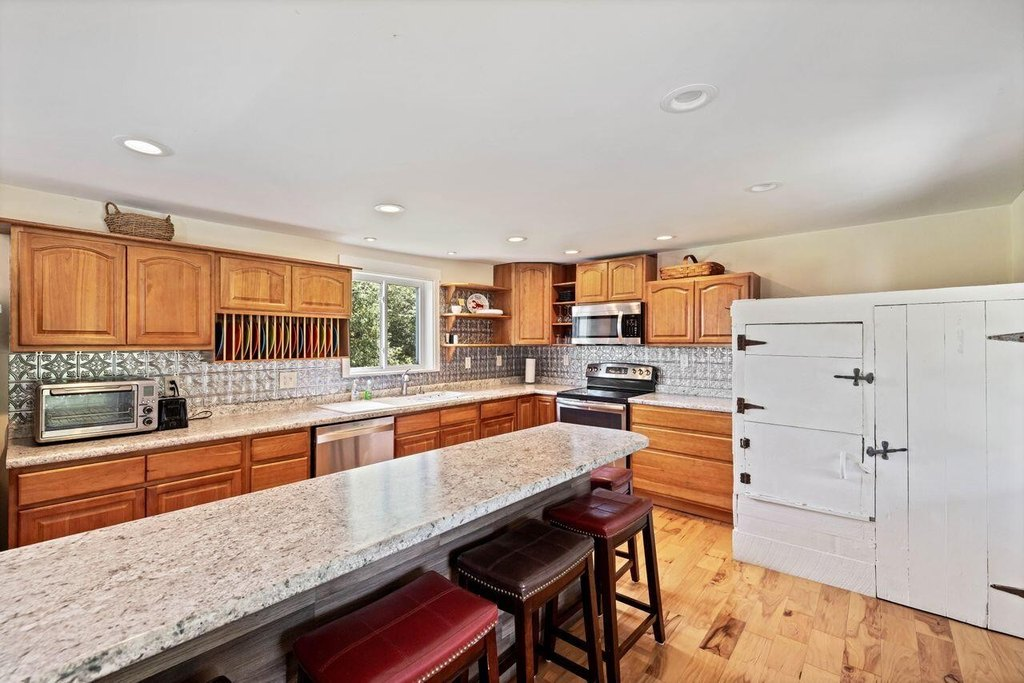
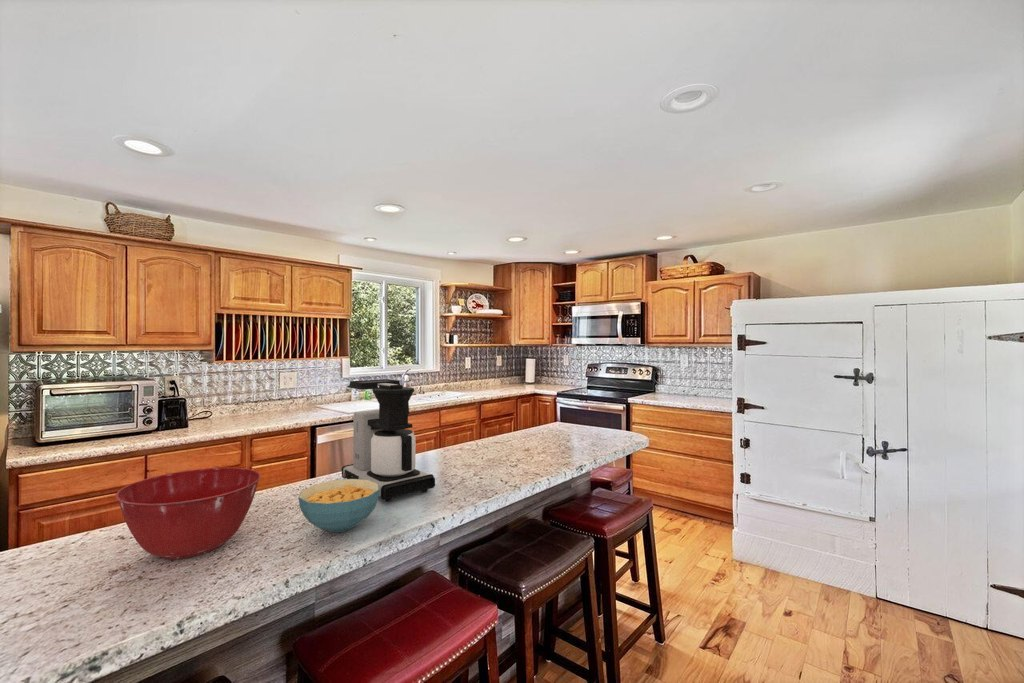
+ coffee maker [341,378,436,503]
+ mixing bowl [115,467,262,560]
+ cereal bowl [298,478,379,533]
